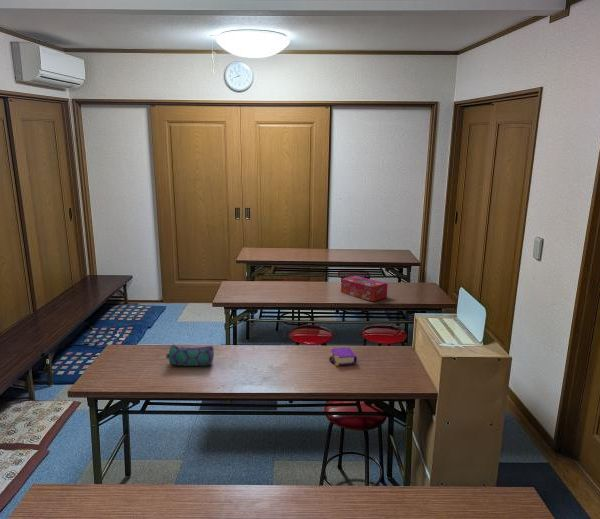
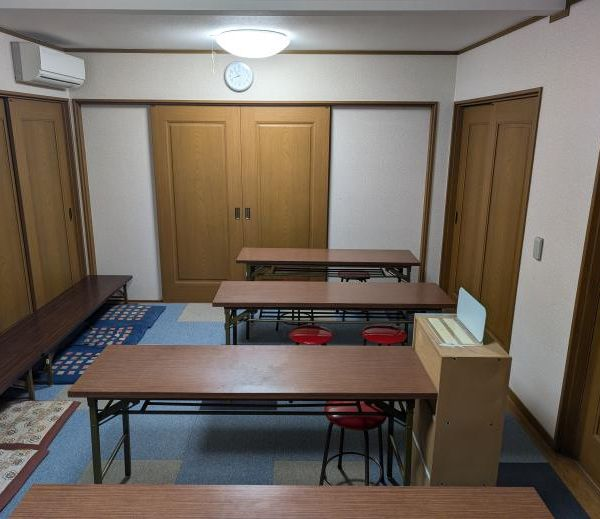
- pencil case [165,344,215,367]
- tissue box [340,275,389,302]
- book [329,346,358,367]
